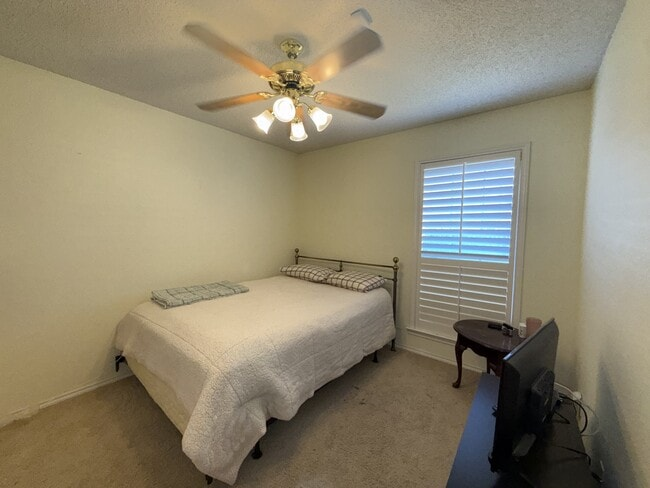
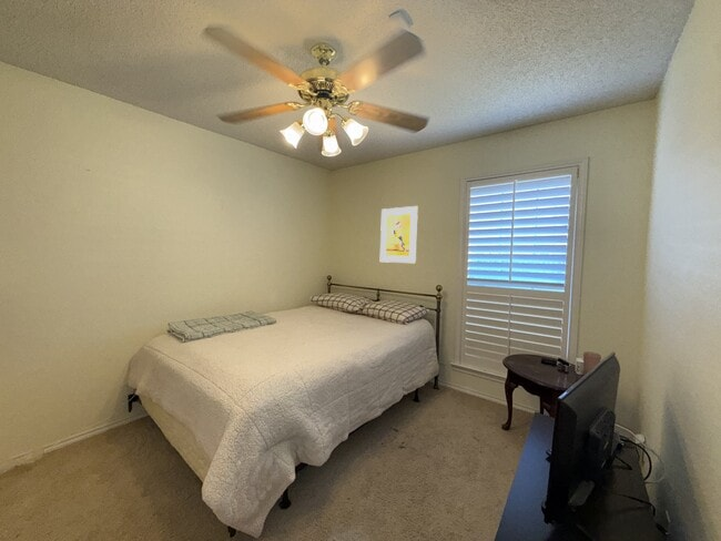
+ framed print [379,205,419,264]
